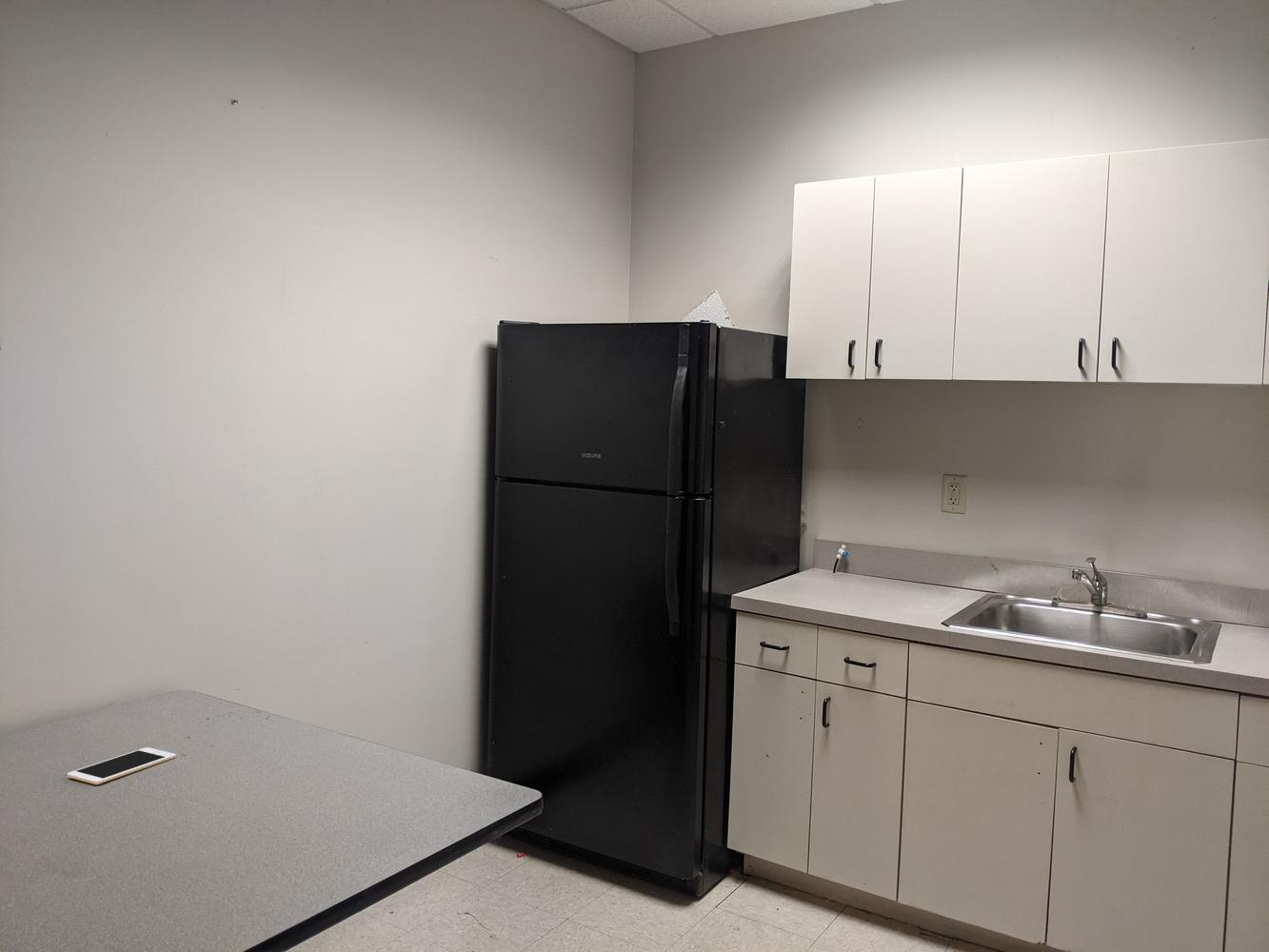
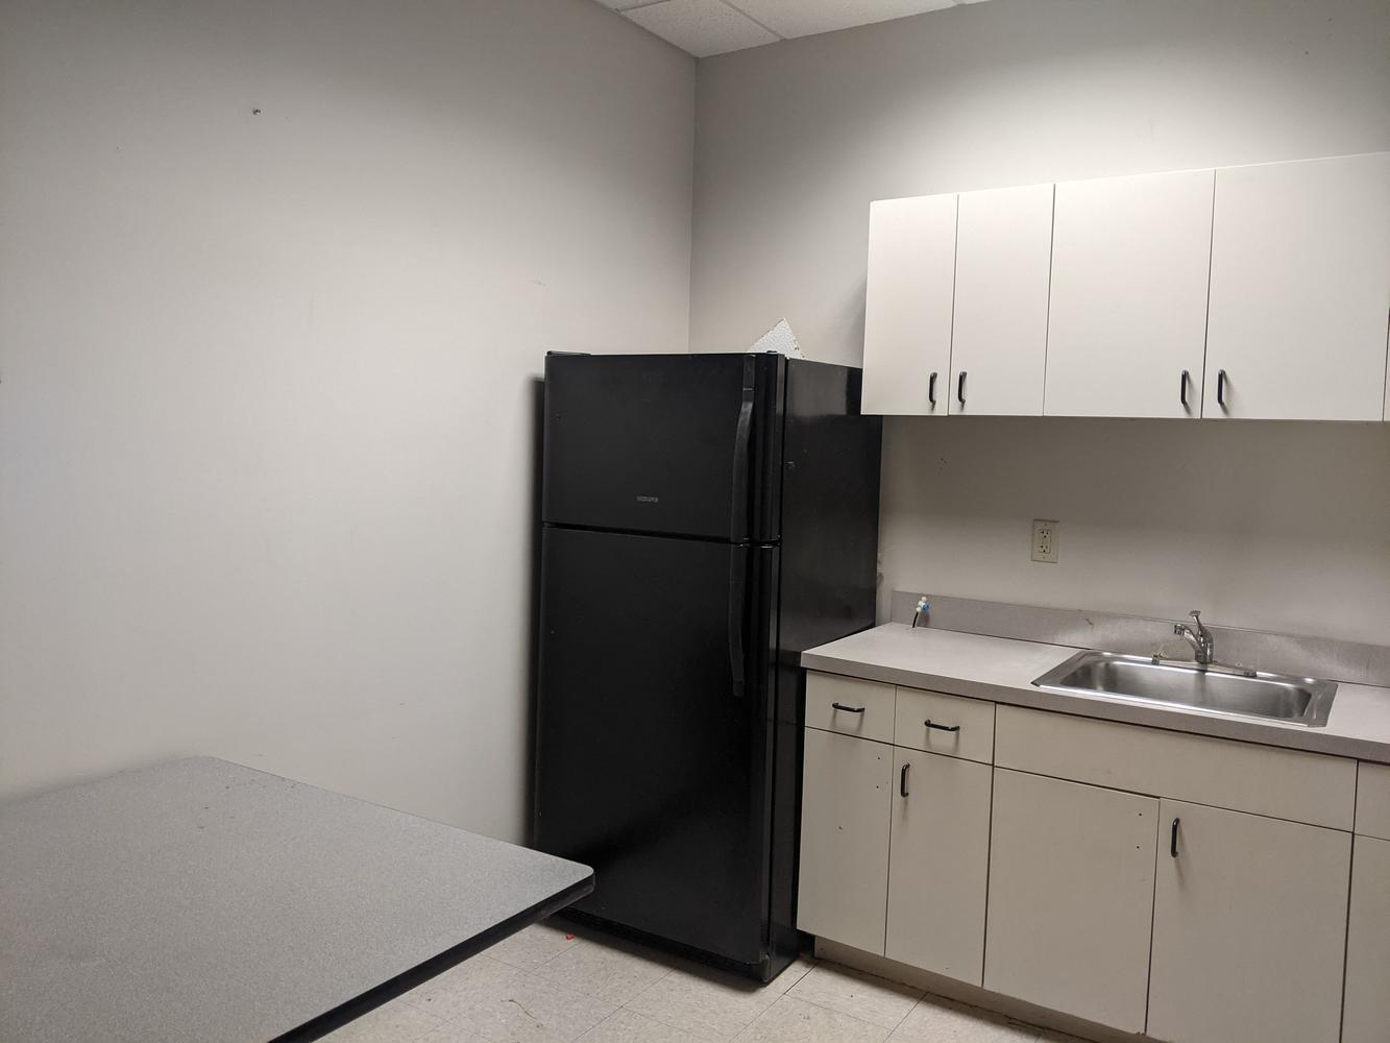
- cell phone [67,746,177,785]
